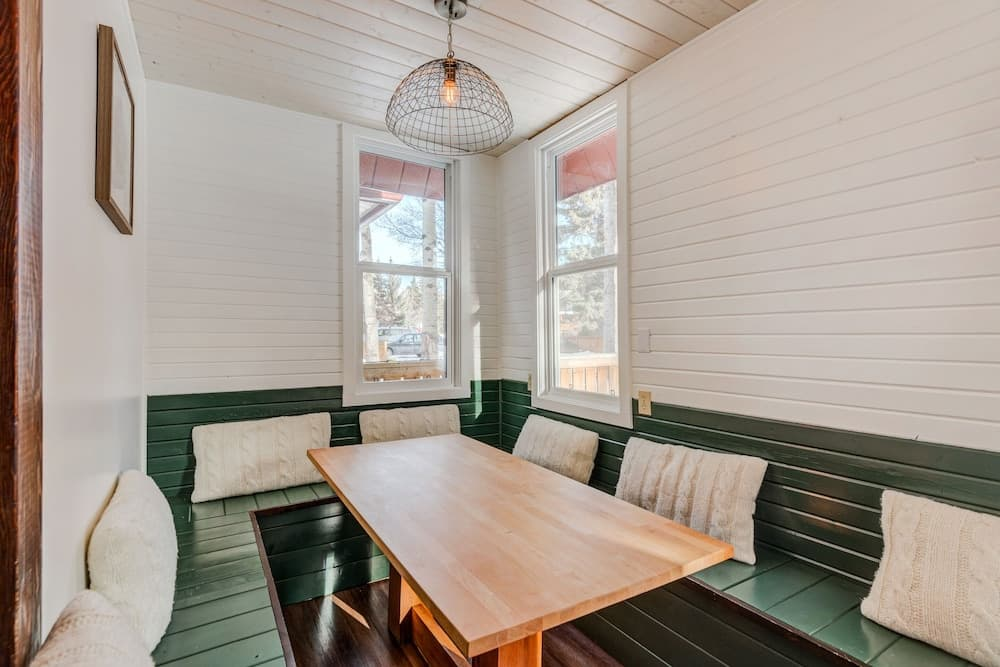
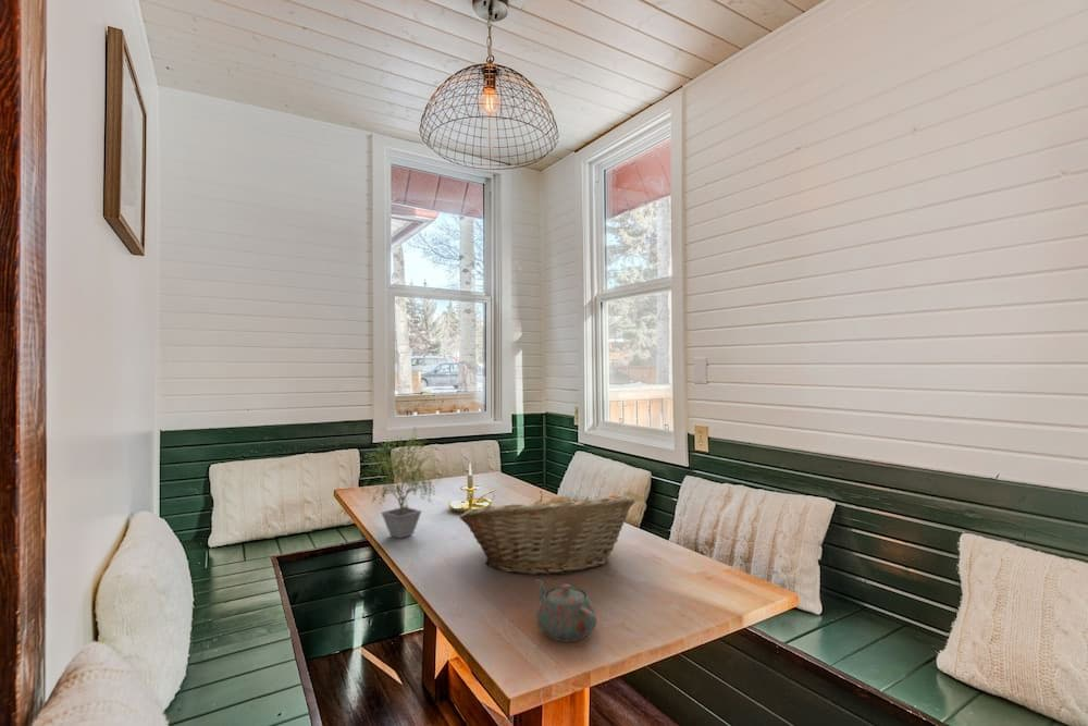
+ teapot [535,578,598,642]
+ fruit basket [458,490,636,576]
+ candle holder [447,462,499,514]
+ potted plant [354,426,449,540]
